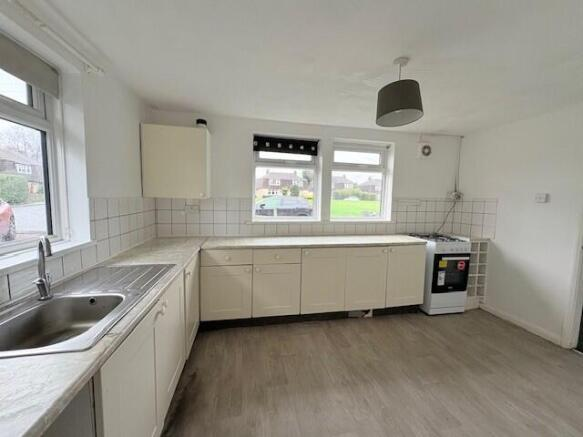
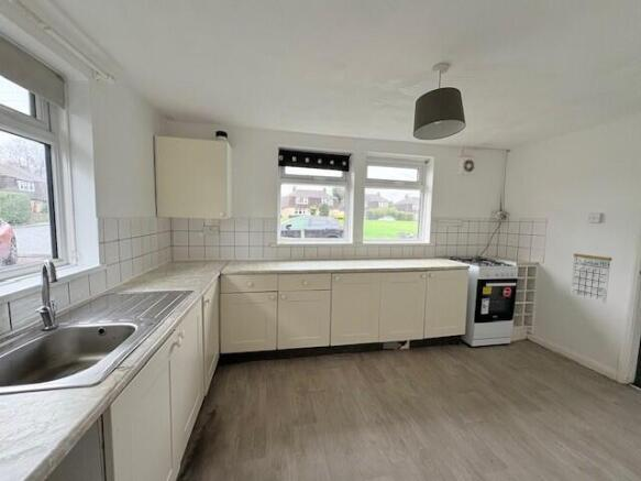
+ calendar [570,245,612,304]
